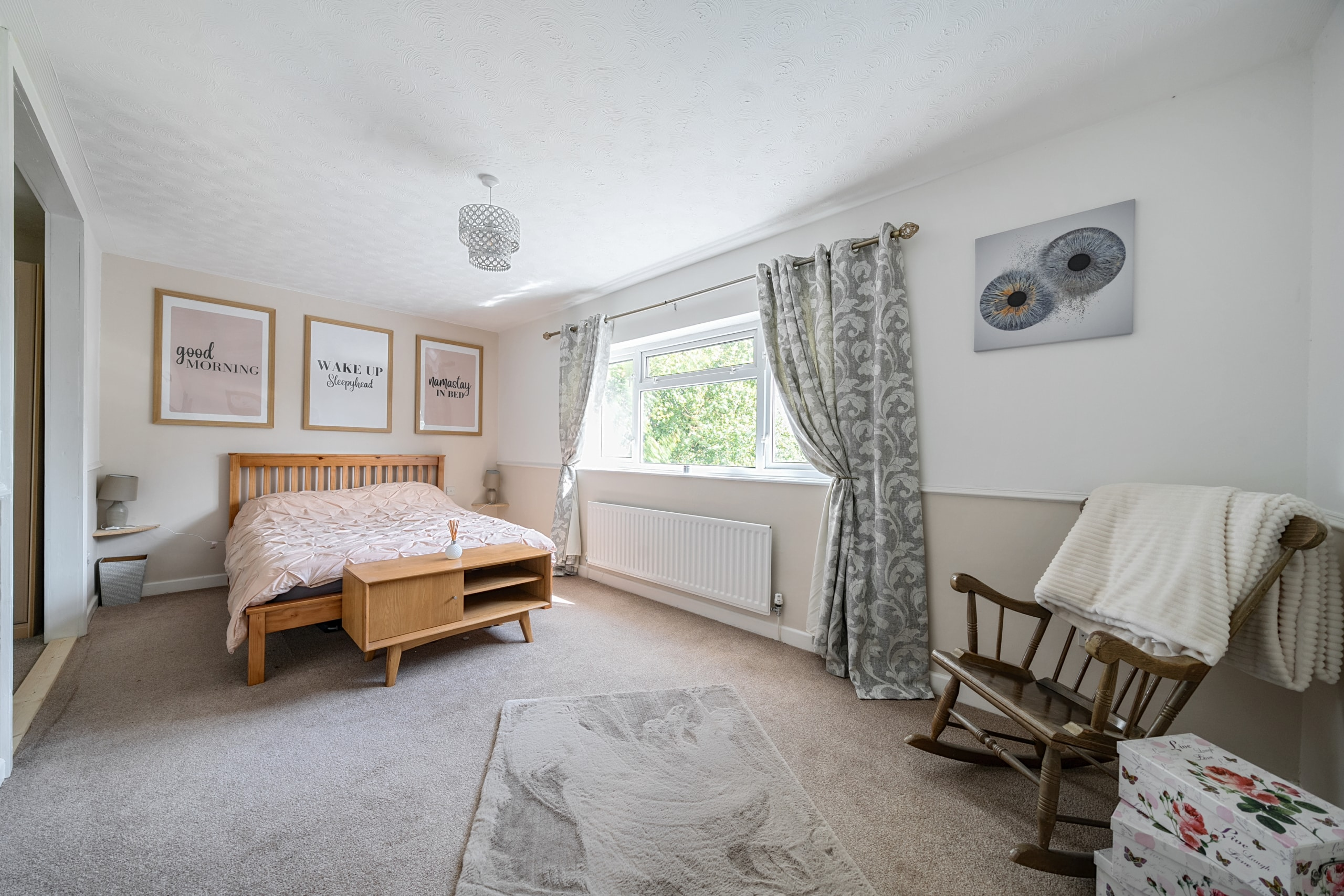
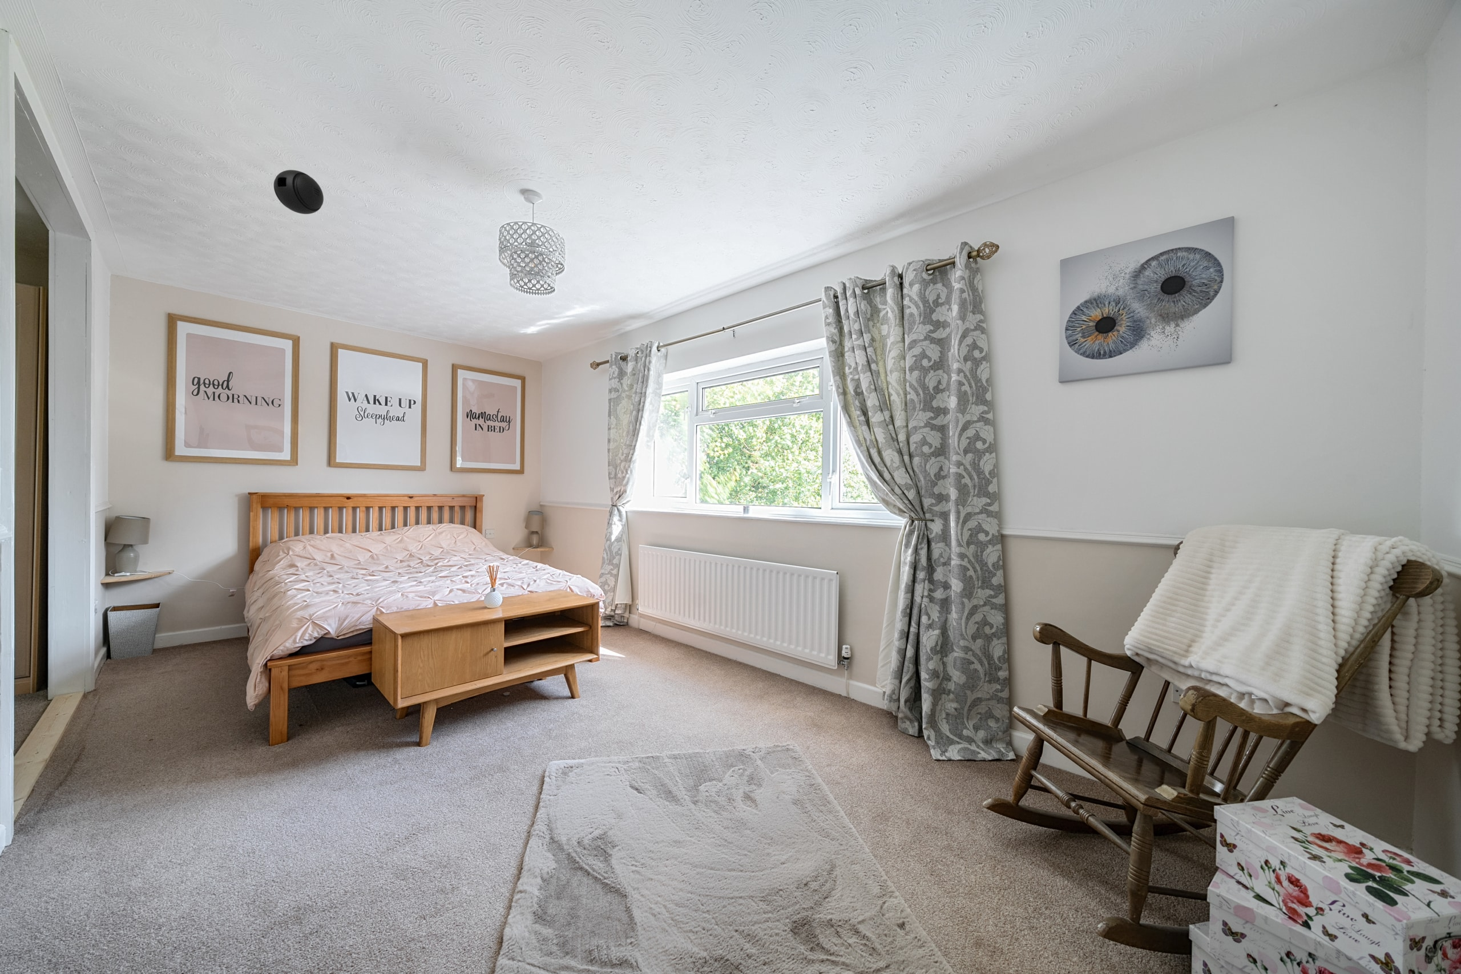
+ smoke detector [273,170,324,214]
